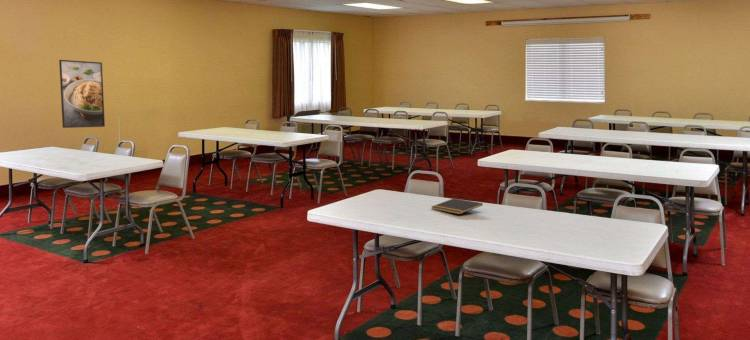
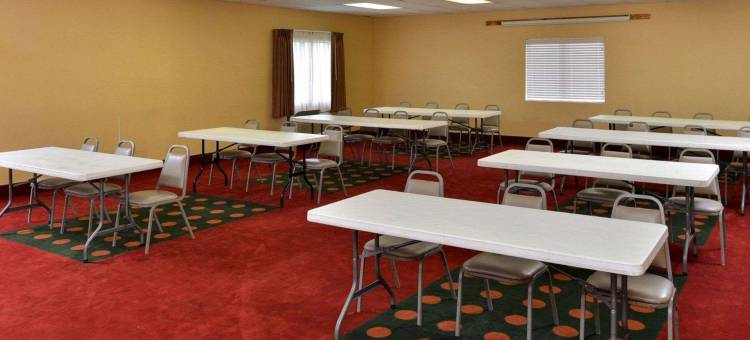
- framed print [58,59,106,129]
- notepad [430,197,484,215]
